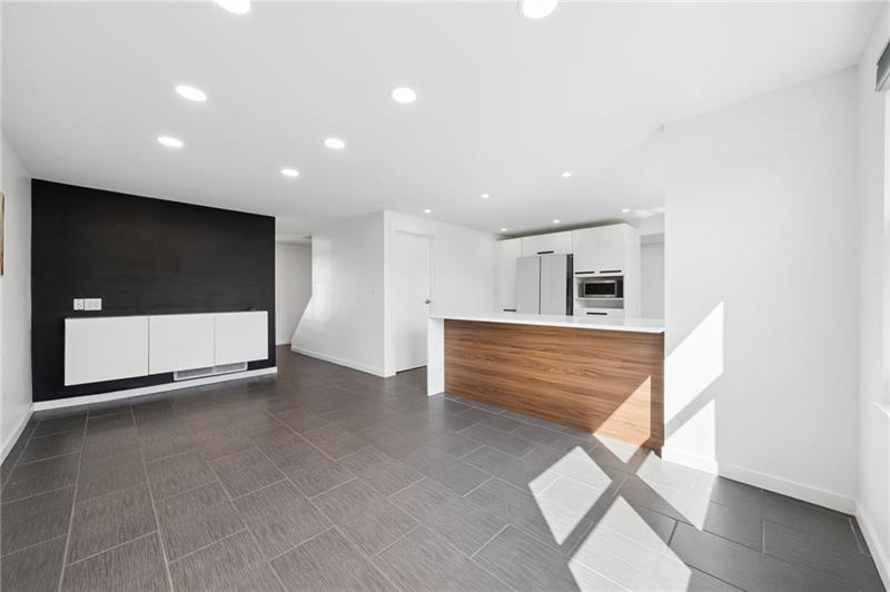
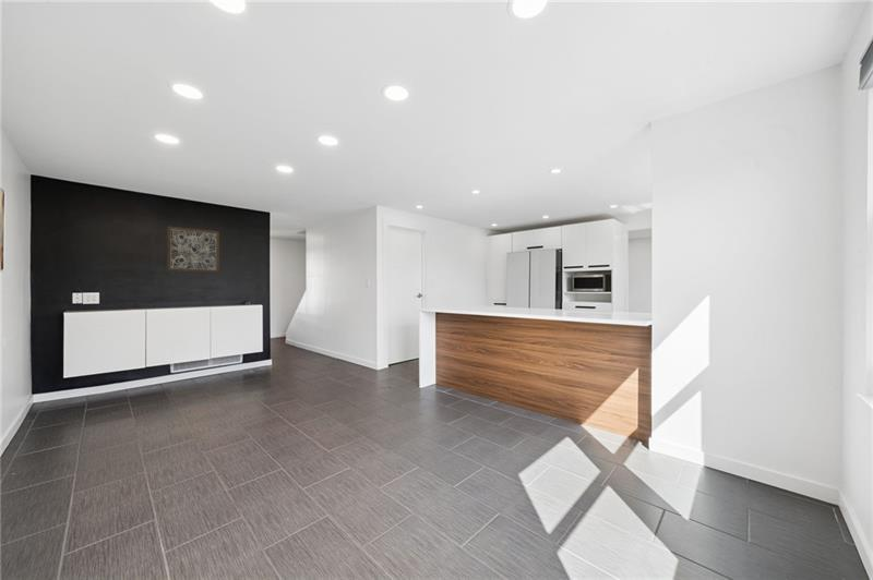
+ wall art [166,226,220,274]
